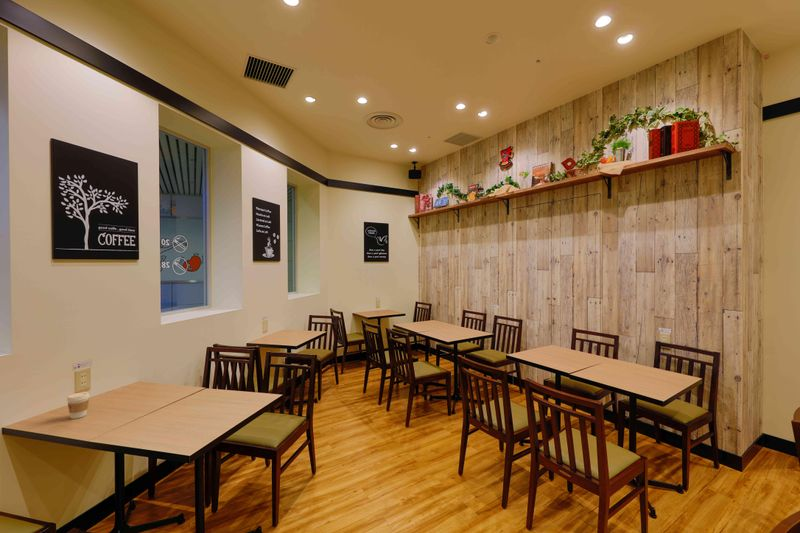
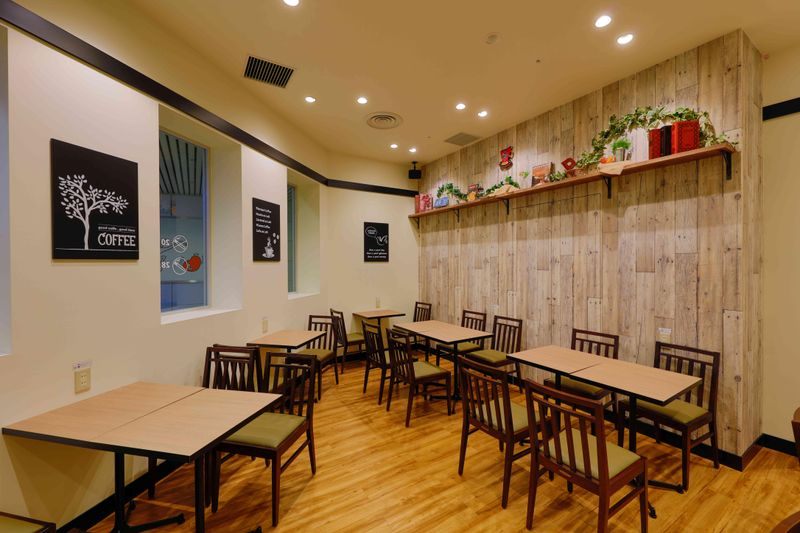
- coffee cup [66,391,90,420]
